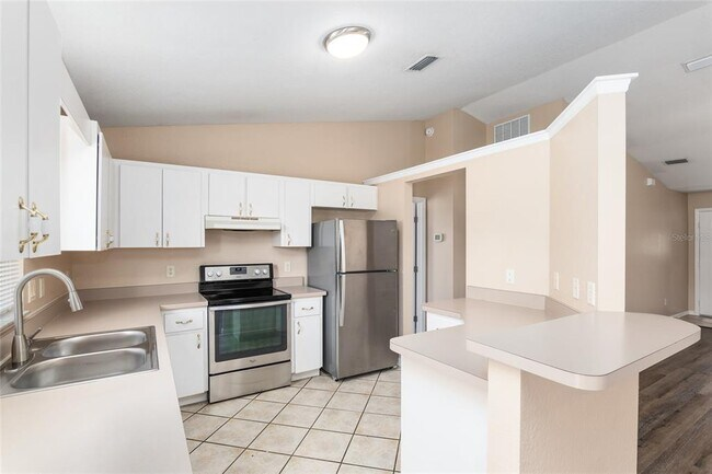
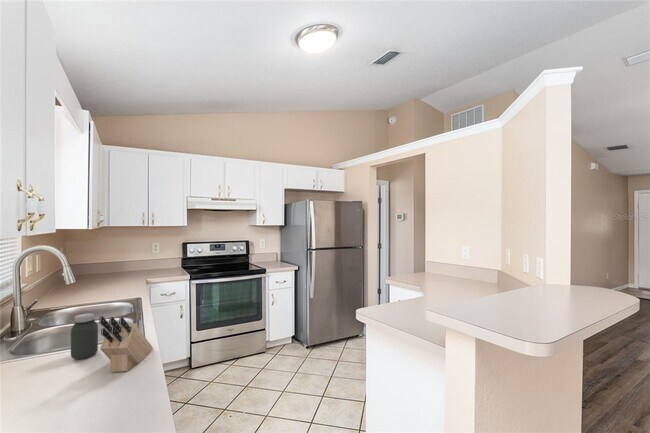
+ jar [70,312,99,360]
+ knife block [98,315,154,373]
